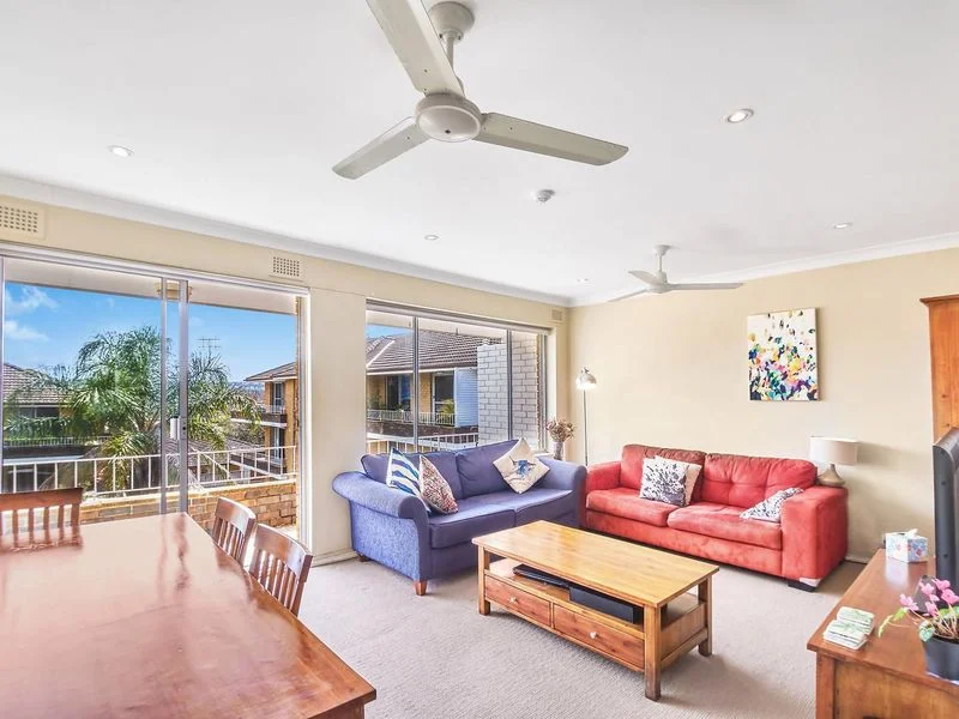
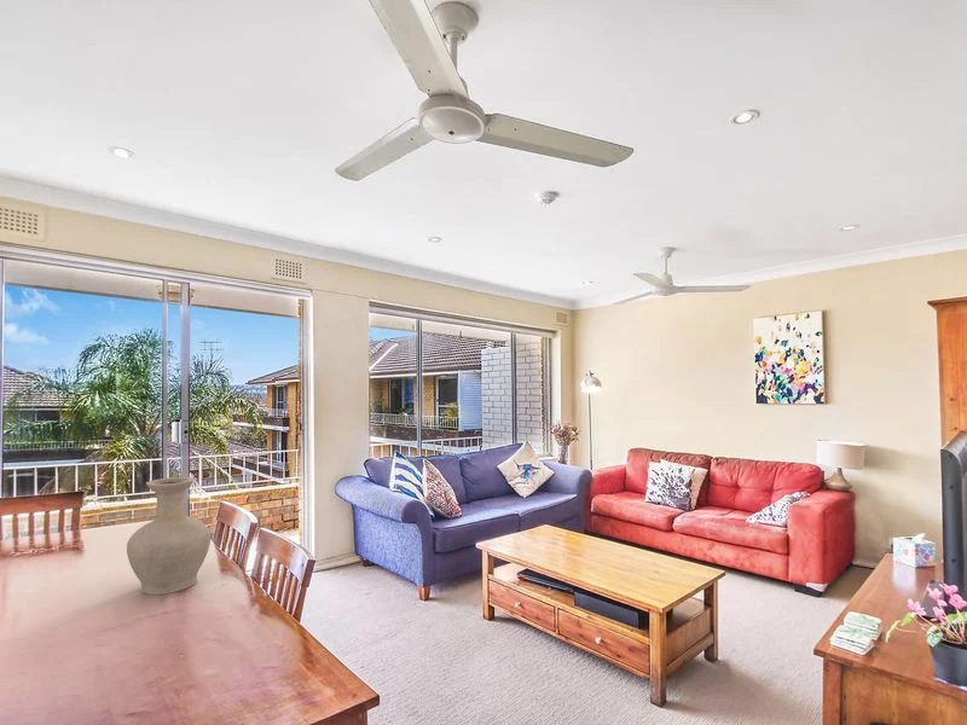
+ vase [126,476,212,596]
